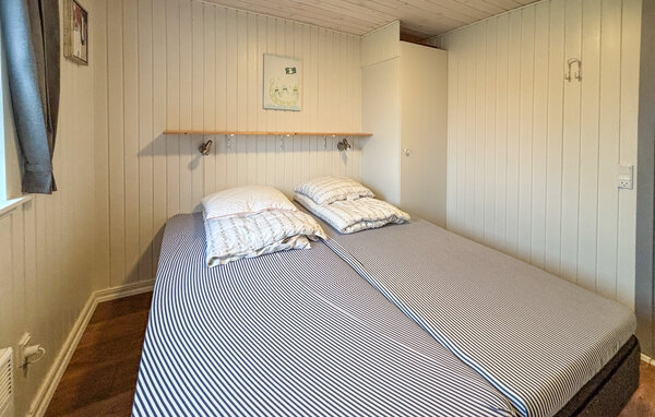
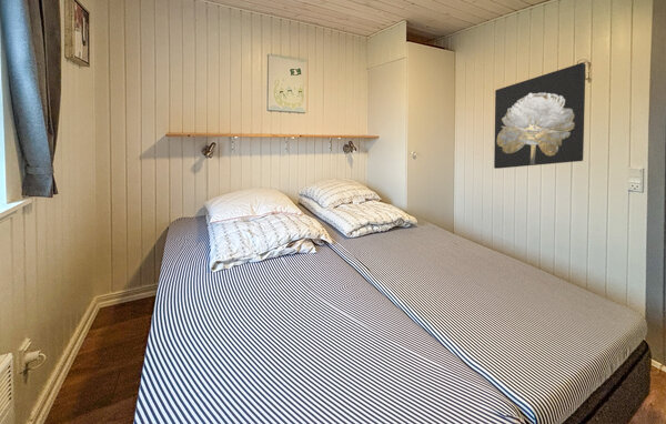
+ wall art [493,62,587,170]
